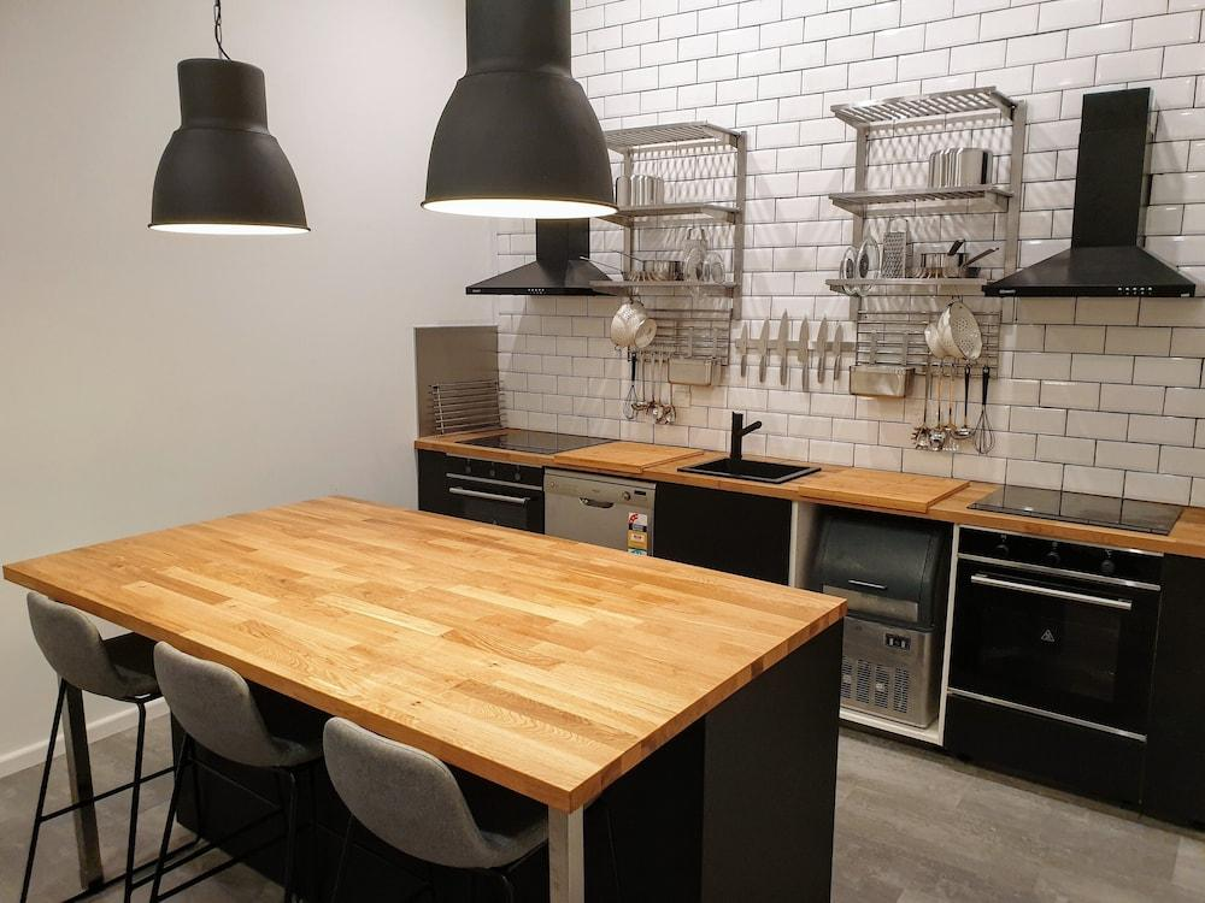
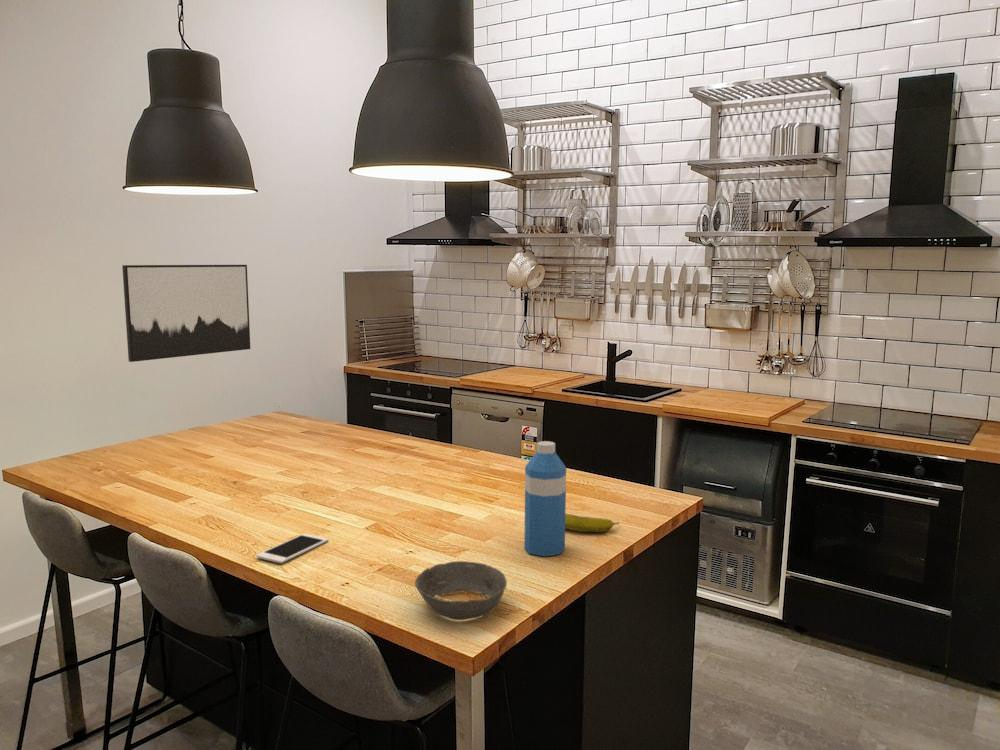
+ cell phone [255,533,329,564]
+ bowl [414,560,508,621]
+ water bottle [523,440,567,557]
+ fruit [565,512,620,533]
+ wall art [121,264,251,363]
